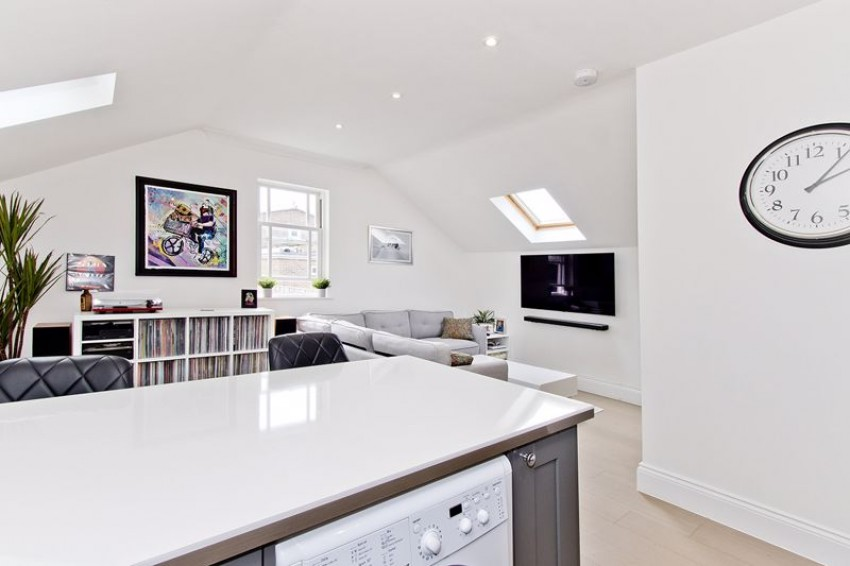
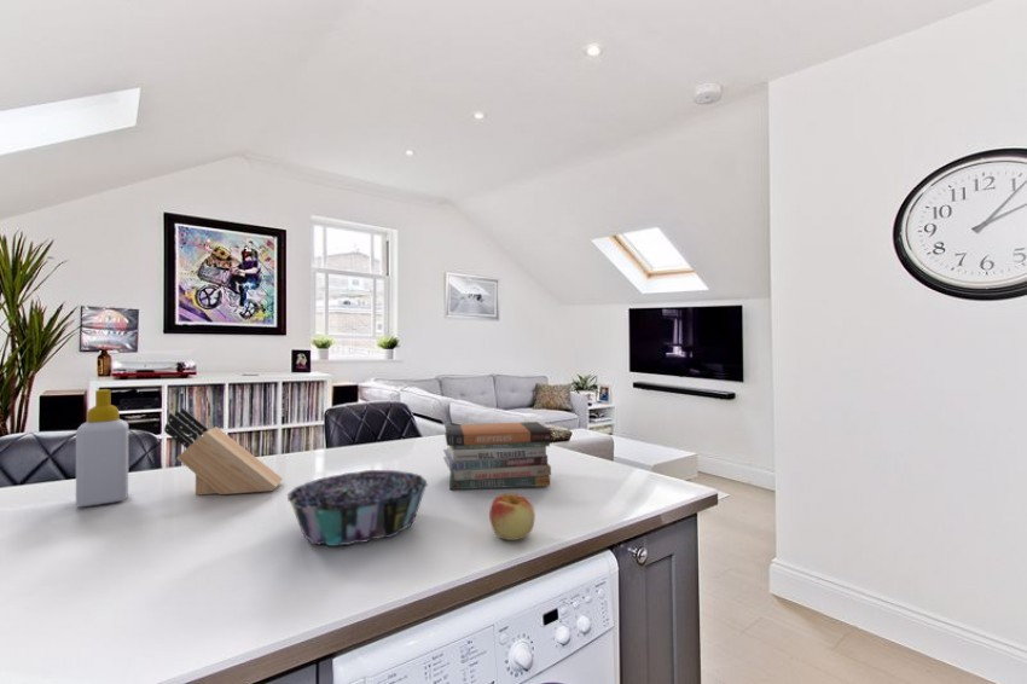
+ soap bottle [75,388,129,508]
+ knife block [163,407,284,497]
+ book stack [442,421,553,491]
+ apple [488,493,536,541]
+ decorative bowl [286,469,429,547]
